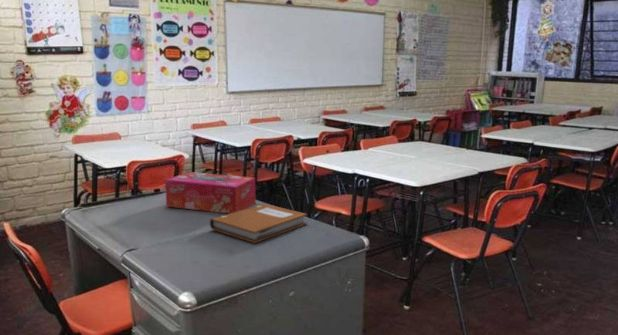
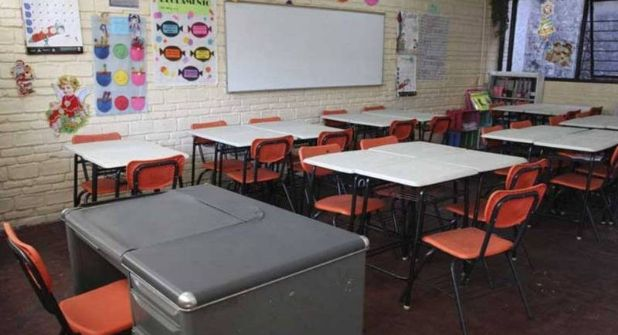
- notebook [209,203,308,244]
- tissue box [164,171,257,214]
